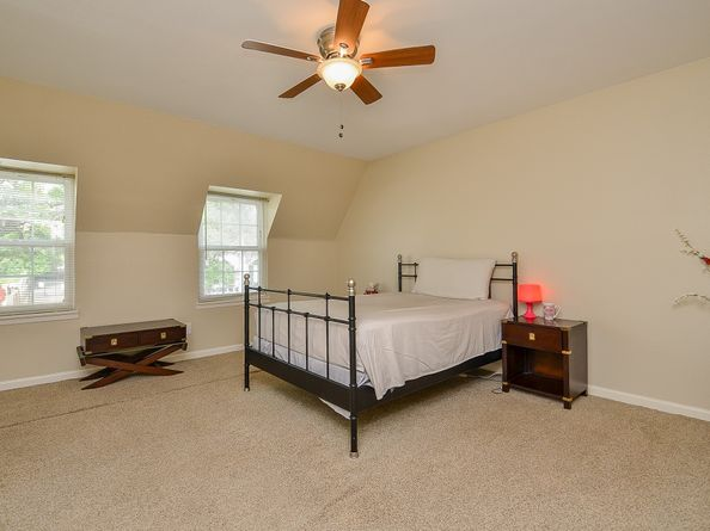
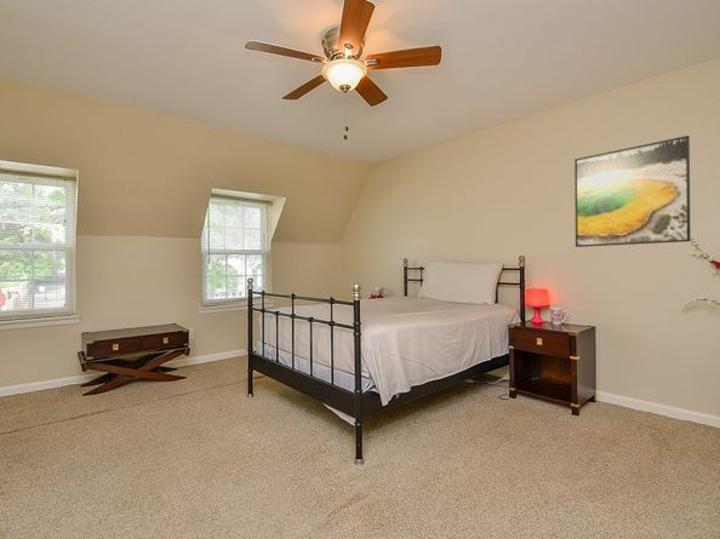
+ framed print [573,134,691,248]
